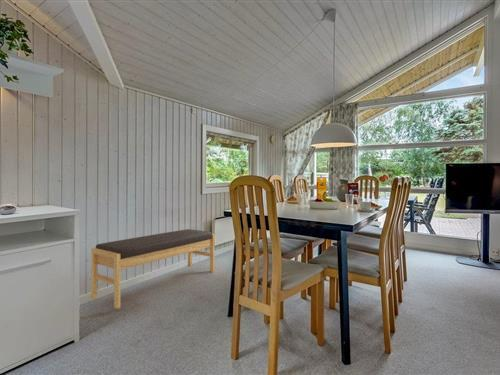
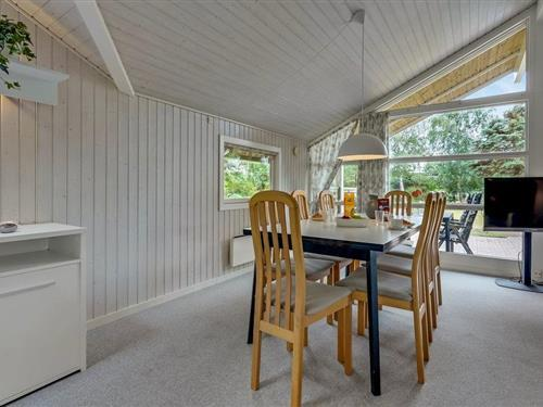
- bench [90,228,216,310]
